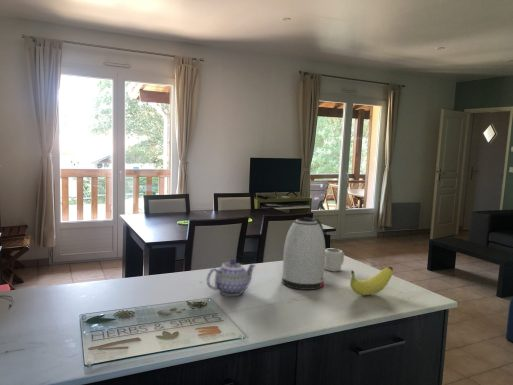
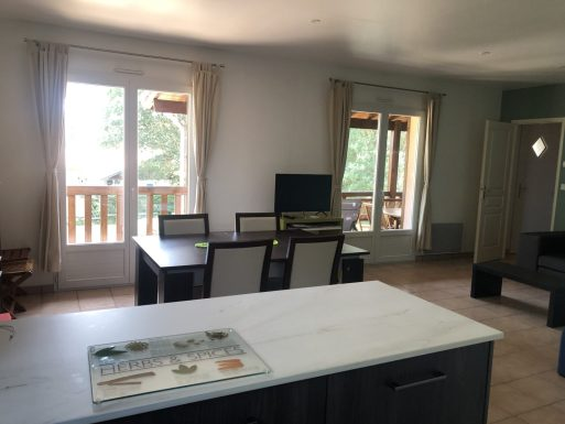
- fruit [349,266,394,296]
- kettle [281,217,326,291]
- cup [325,248,345,272]
- teapot [206,258,257,297]
